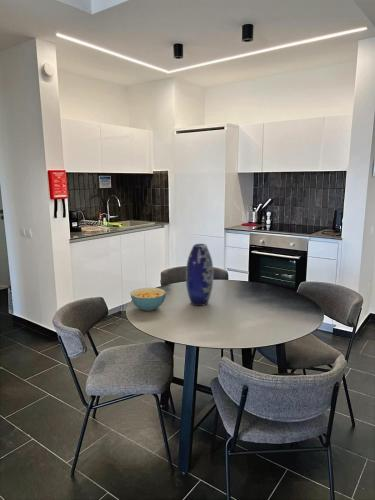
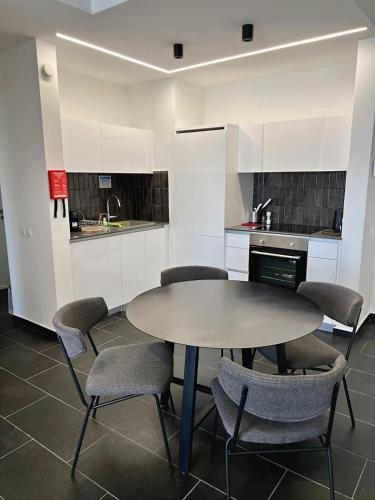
- cereal bowl [130,287,167,312]
- vase [185,243,214,307]
